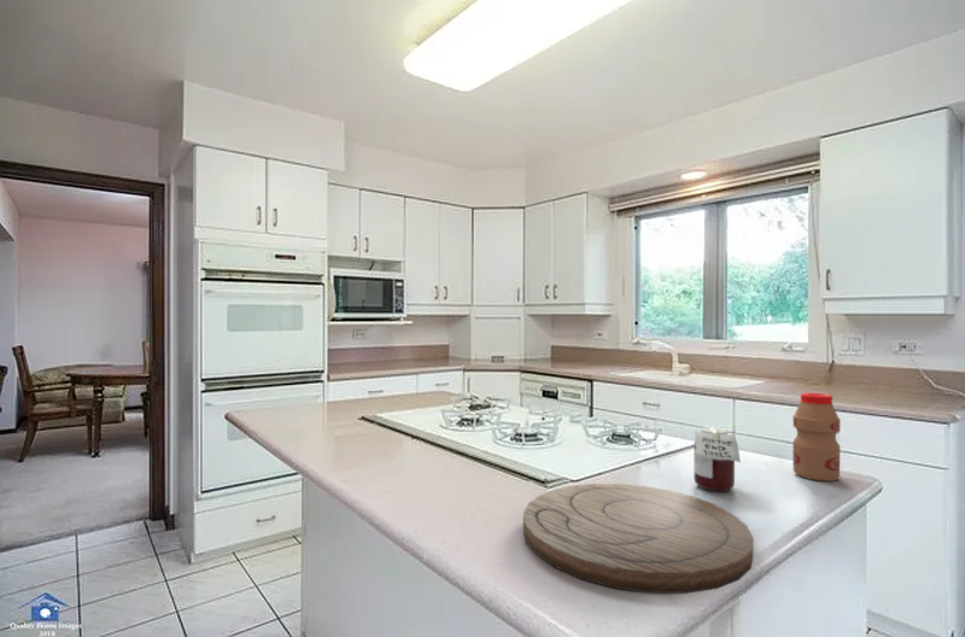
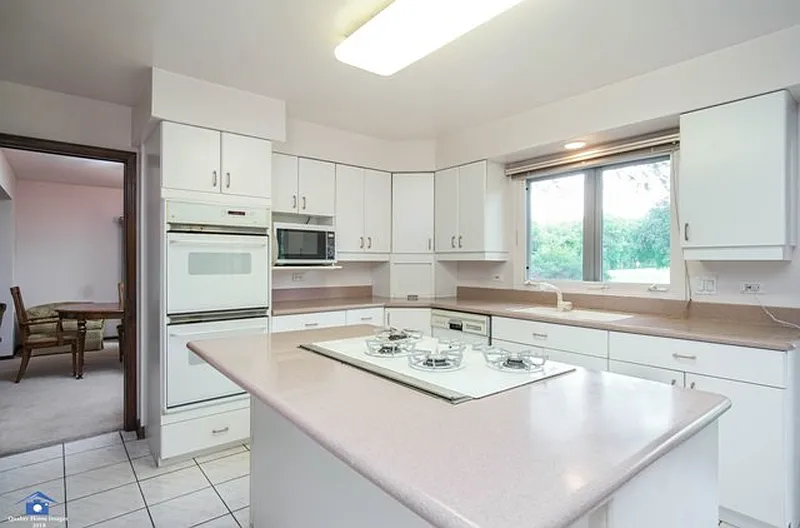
- jar [692,426,742,492]
- cutting board [522,483,755,595]
- bottle [791,392,842,483]
